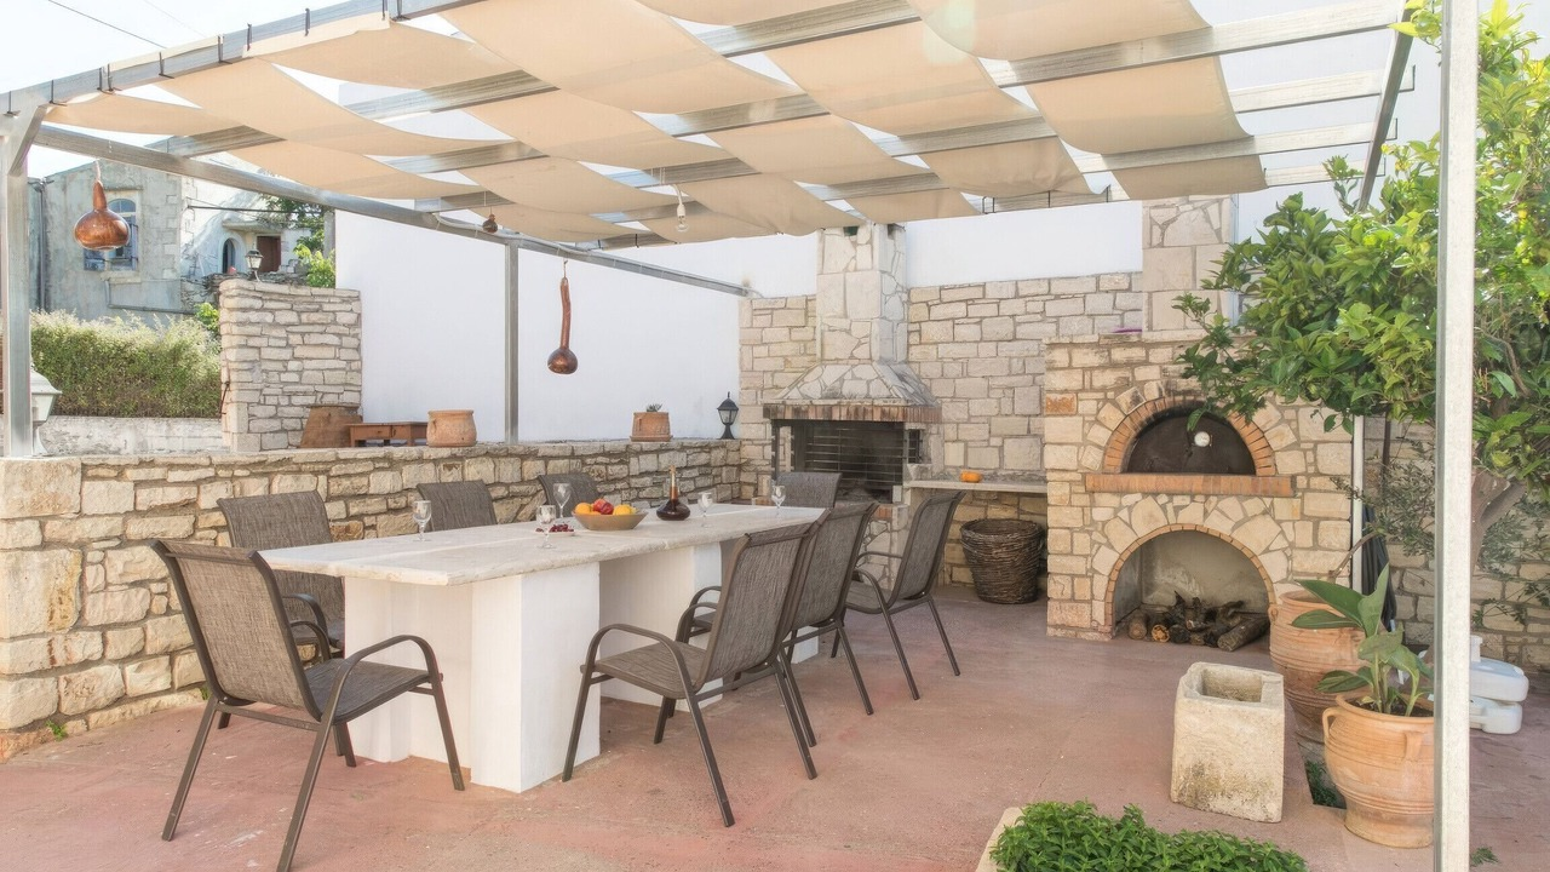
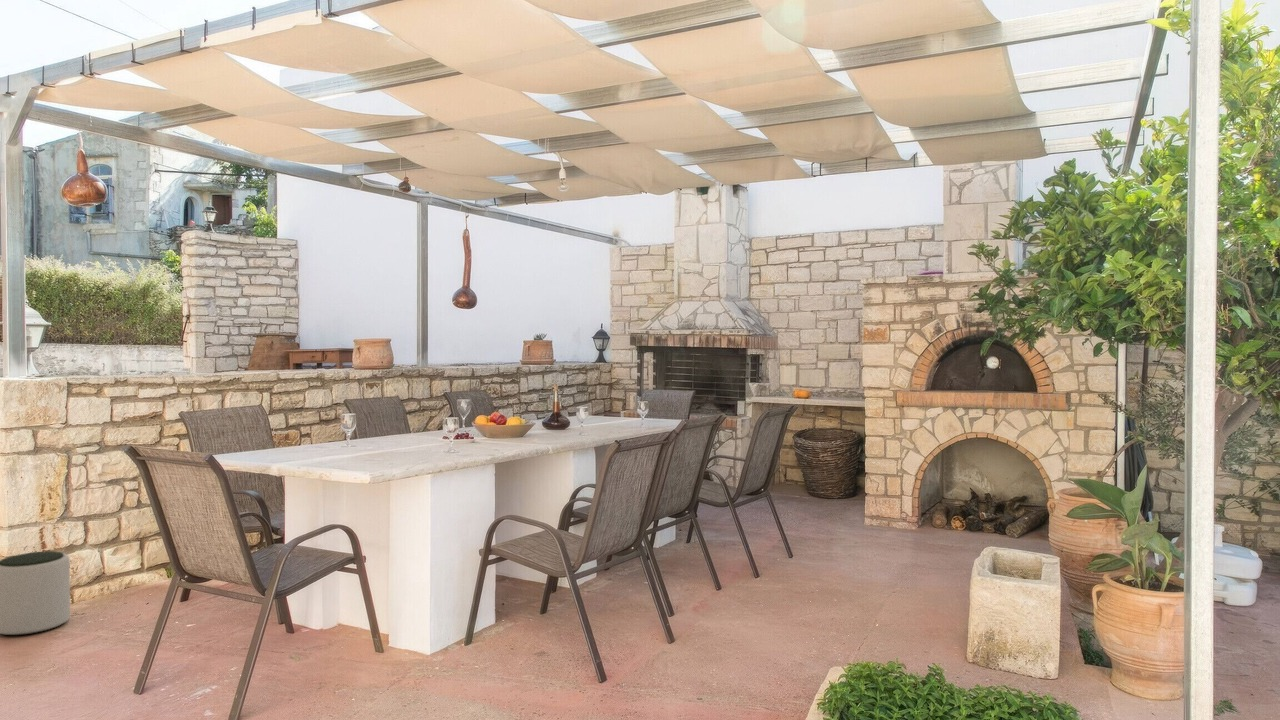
+ plant pot [0,550,71,636]
